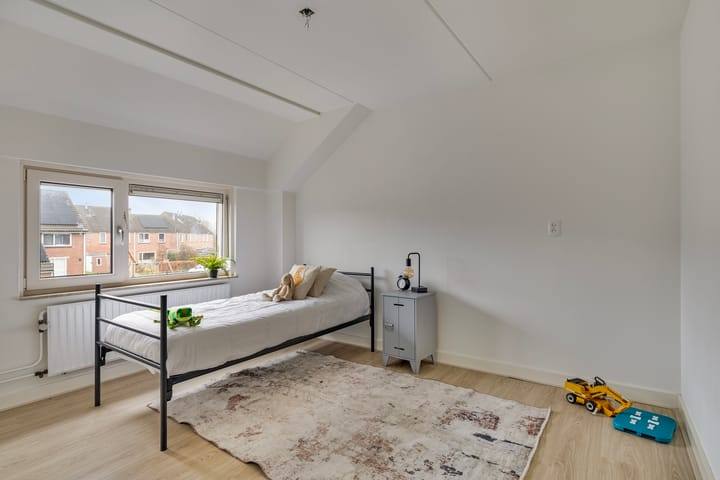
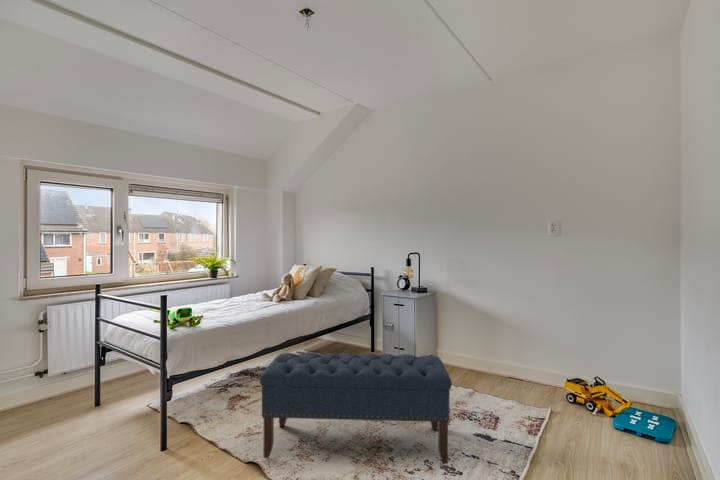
+ bench [259,352,453,464]
